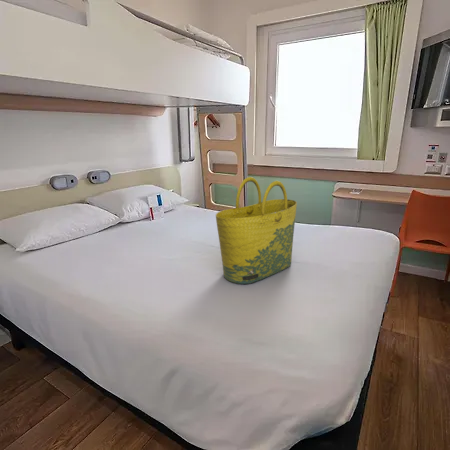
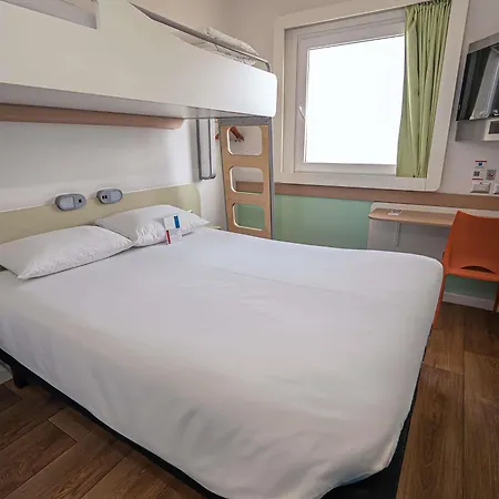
- tote bag [215,176,298,285]
